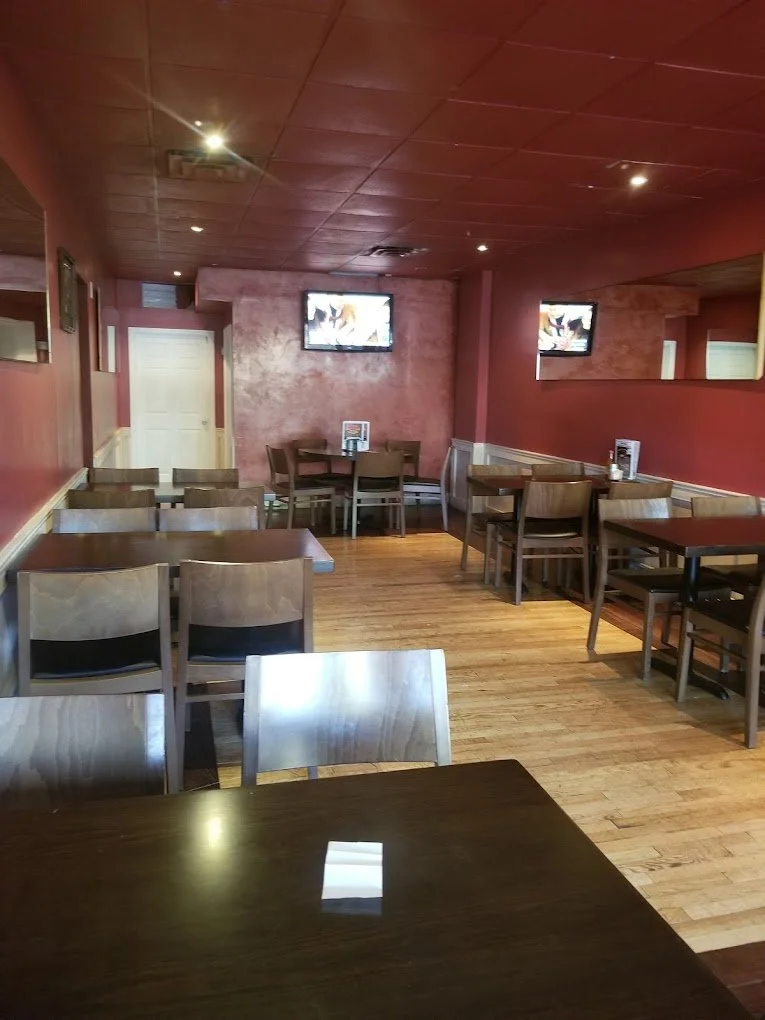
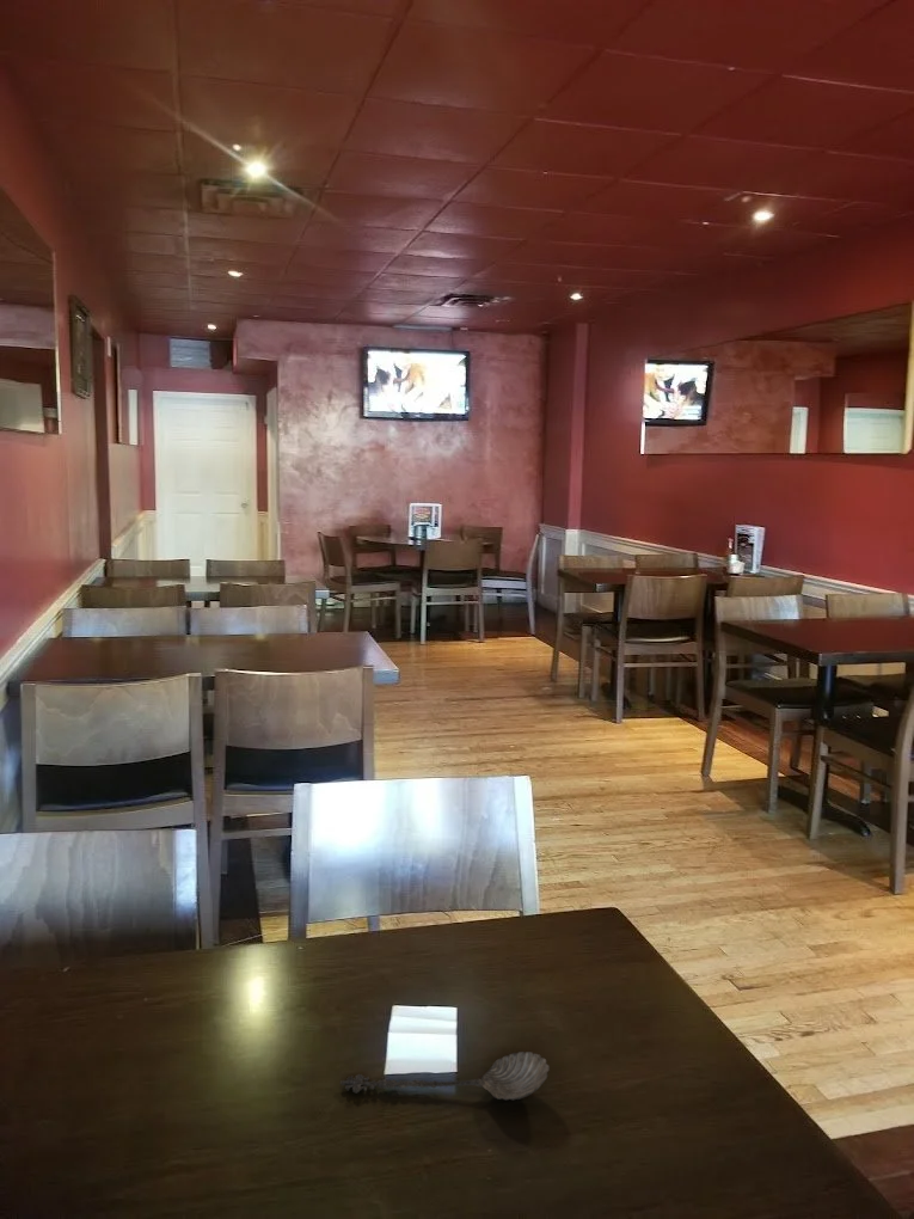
+ spoon [339,1050,551,1101]
